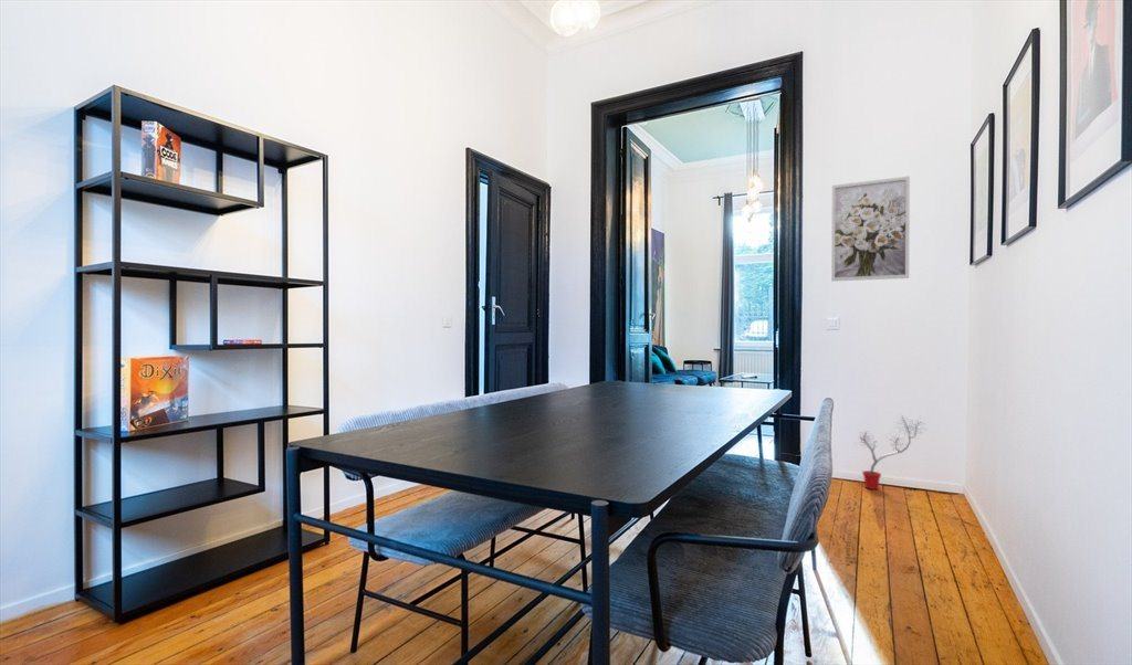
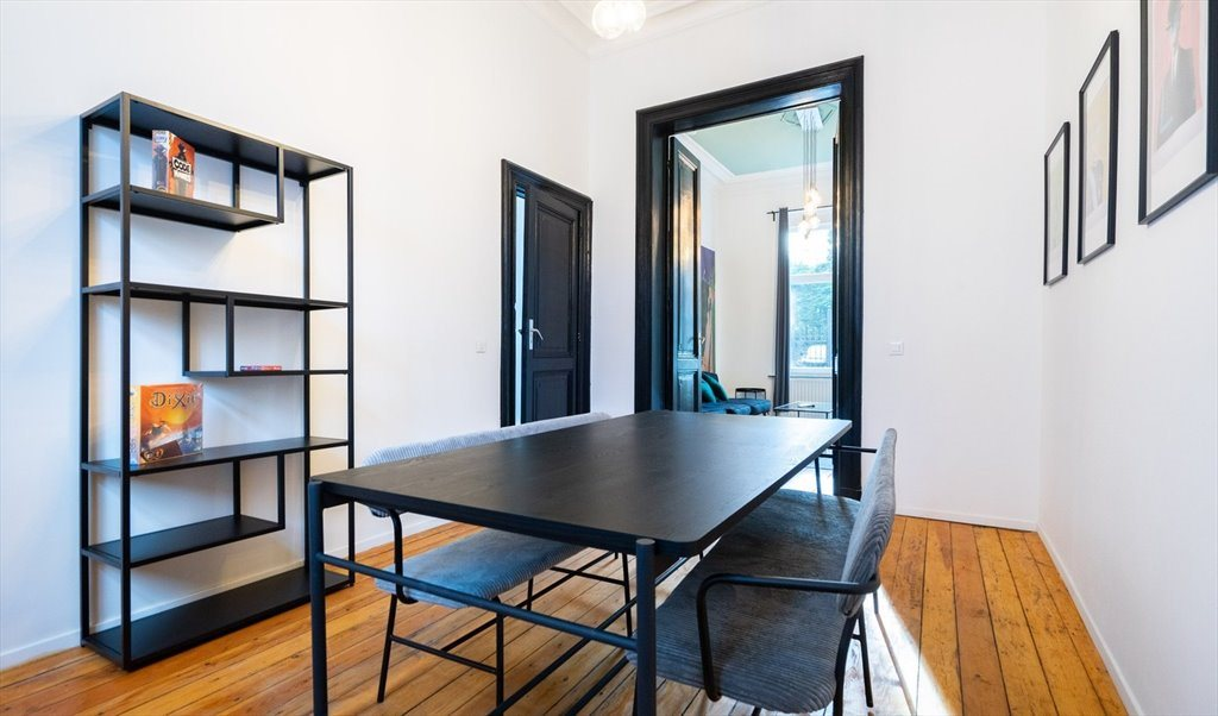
- wall art [830,175,911,282]
- potted tree [853,415,929,490]
